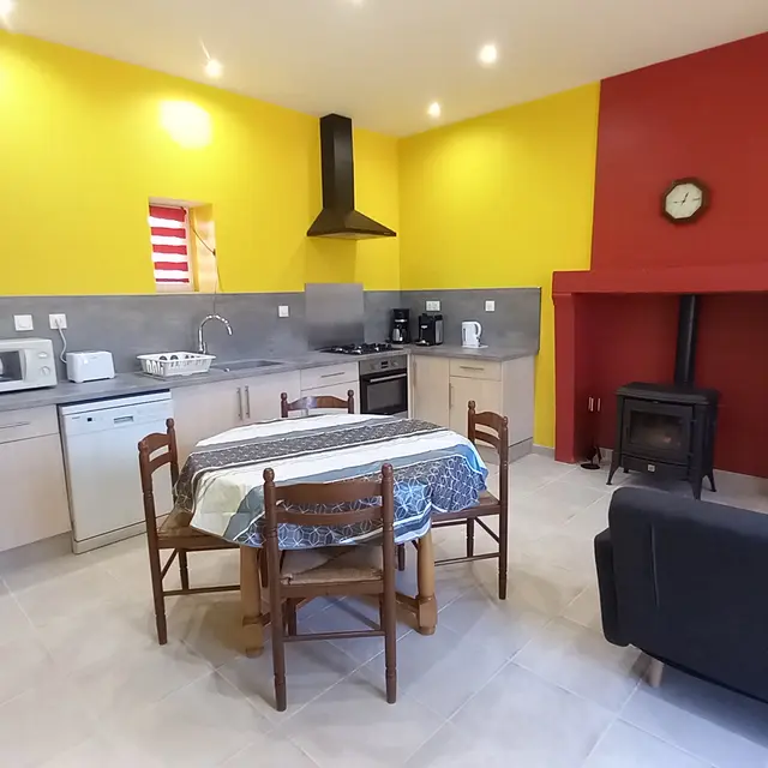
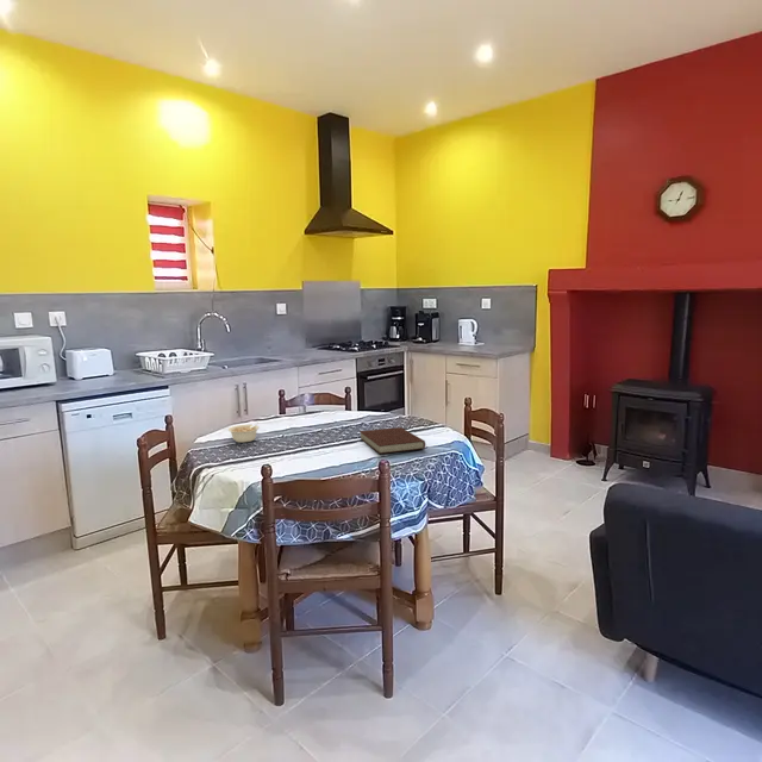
+ notebook [358,426,426,455]
+ legume [227,420,261,443]
